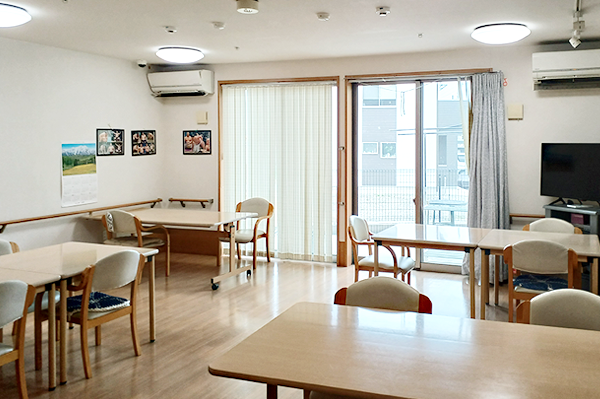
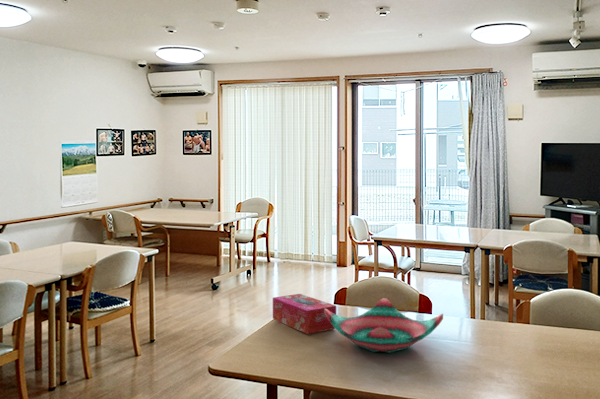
+ decorative bowl [324,297,444,354]
+ tissue box [272,293,337,335]
